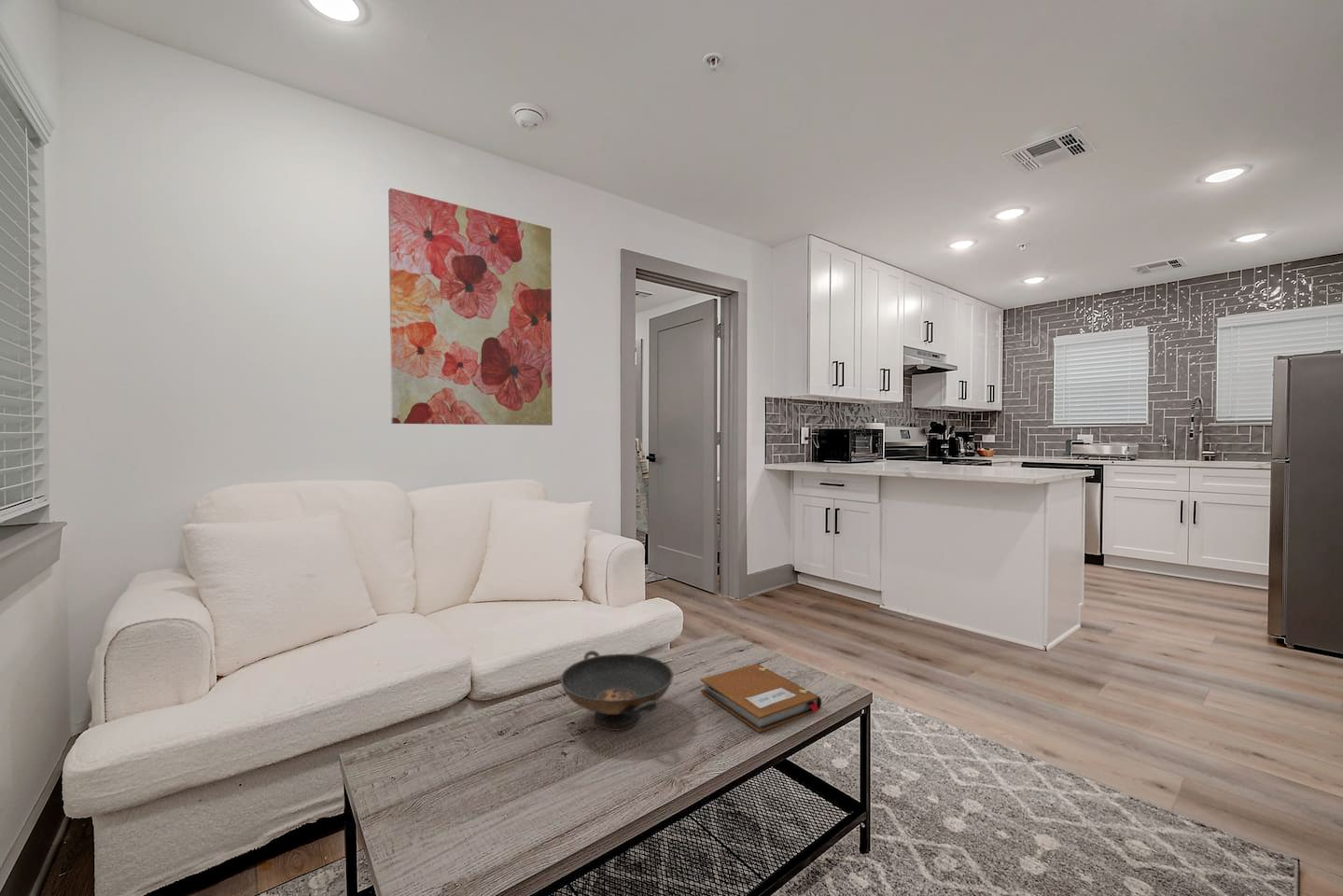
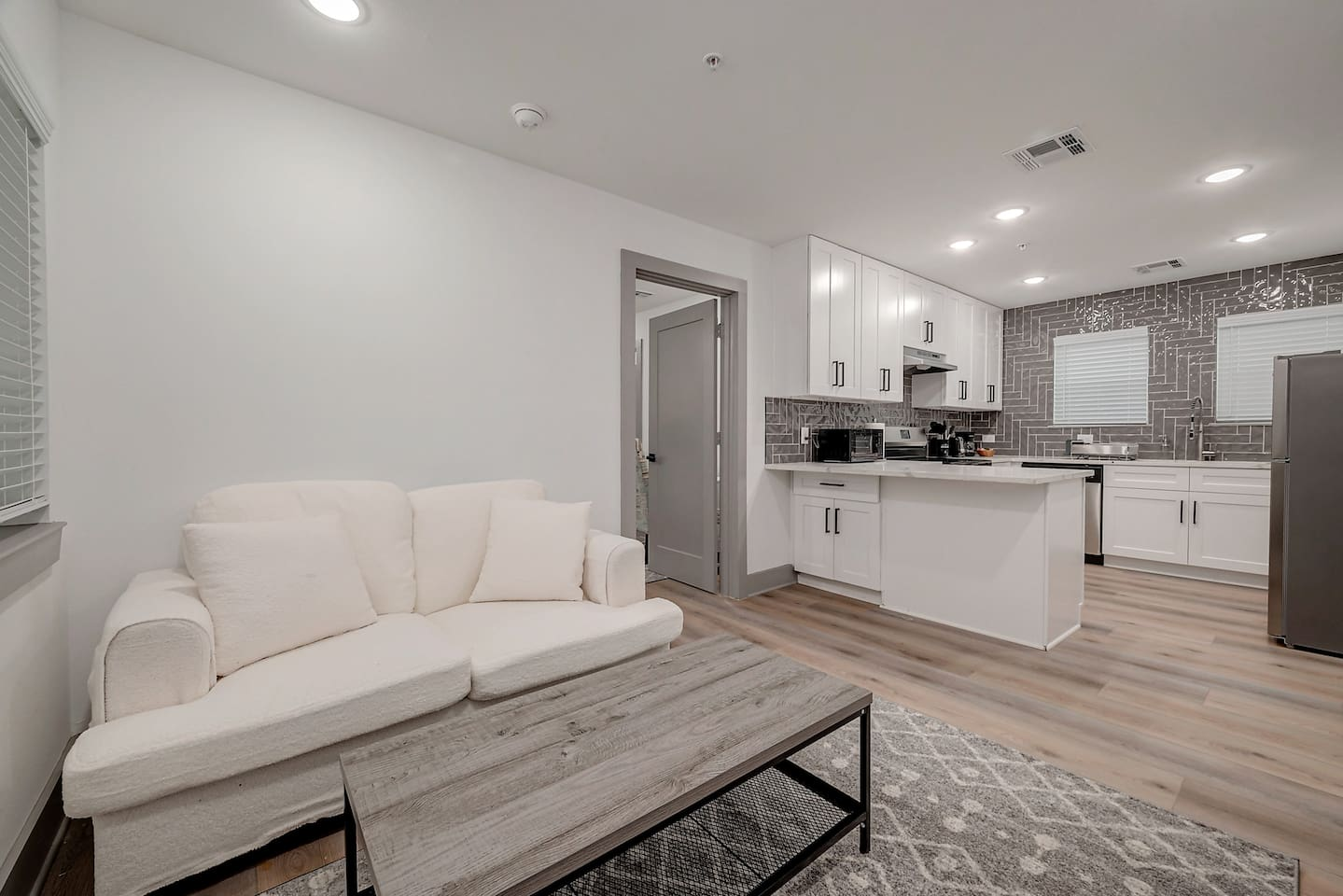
- decorative bowl [559,650,674,732]
- wall art [387,188,553,427]
- notebook [700,663,822,733]
